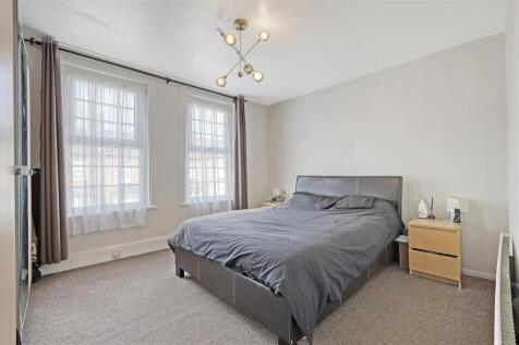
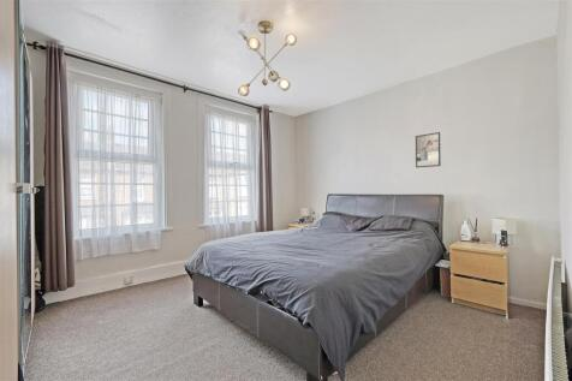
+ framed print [415,131,442,168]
